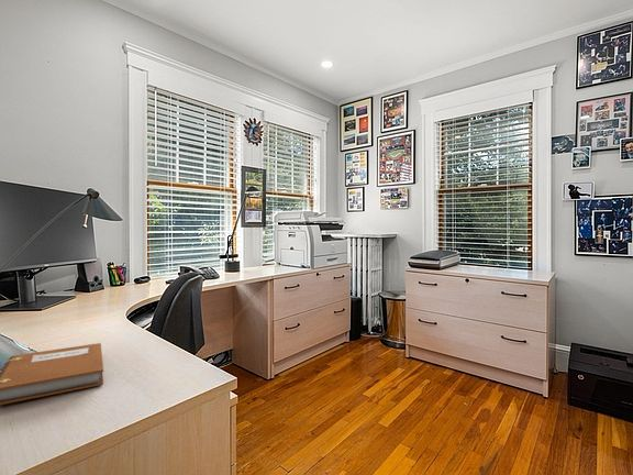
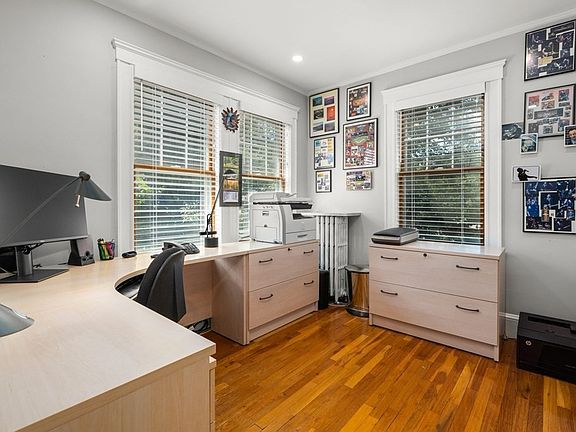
- notebook [0,342,104,406]
